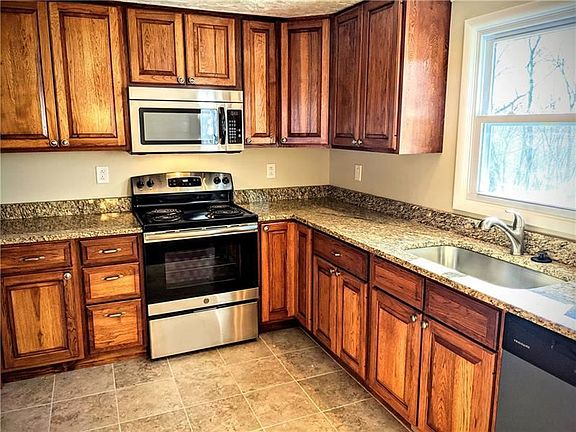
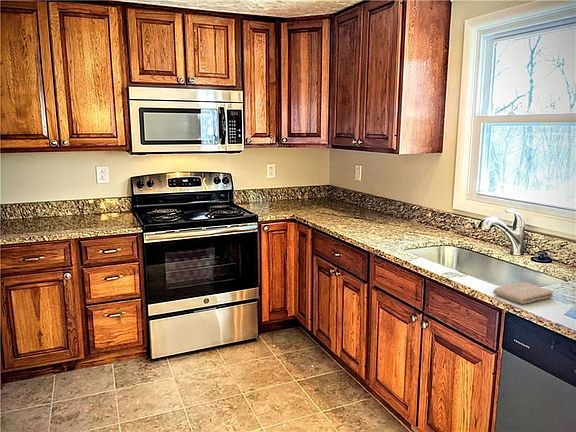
+ washcloth [492,282,554,305]
